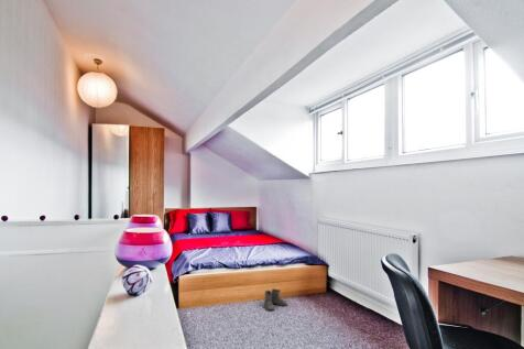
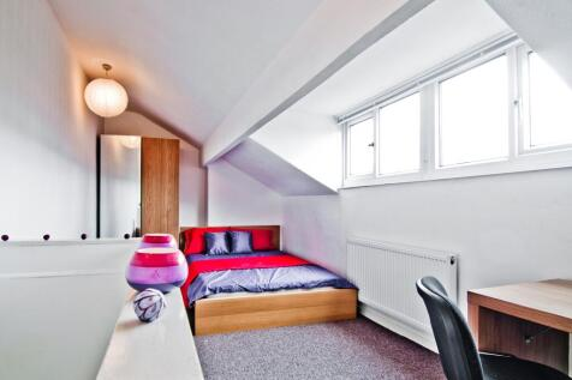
- boots [263,287,288,313]
